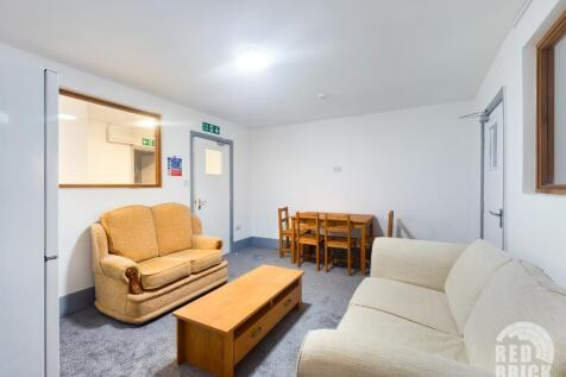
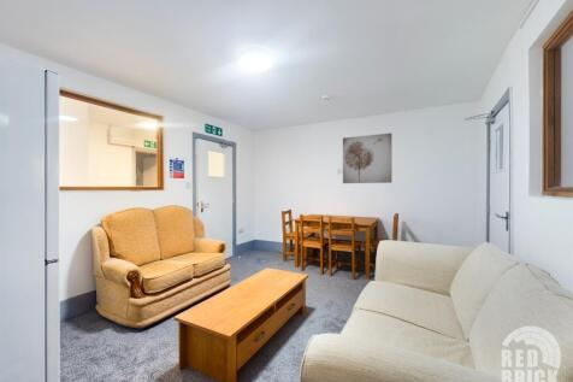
+ wall art [342,133,392,184]
